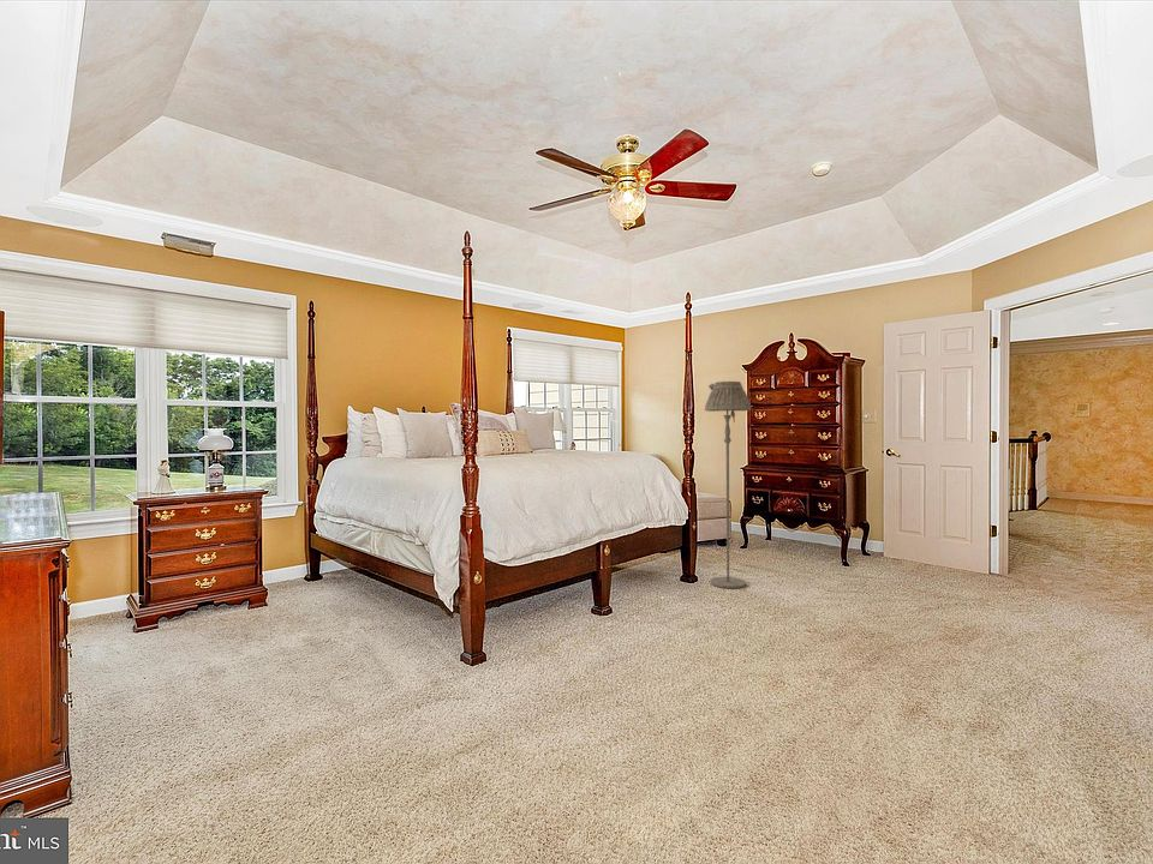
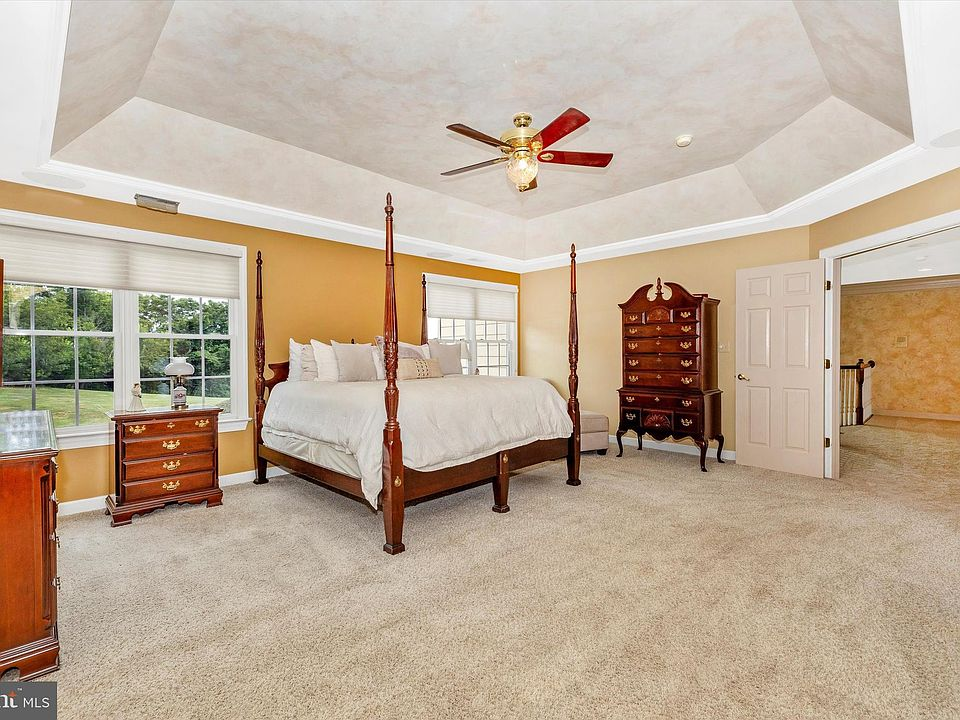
- floor lamp [704,380,752,589]
